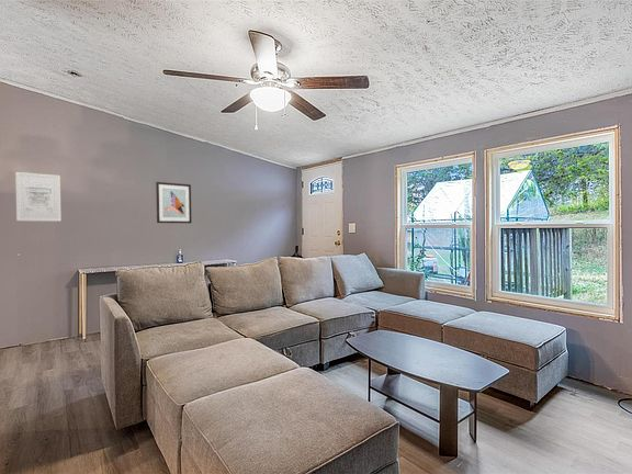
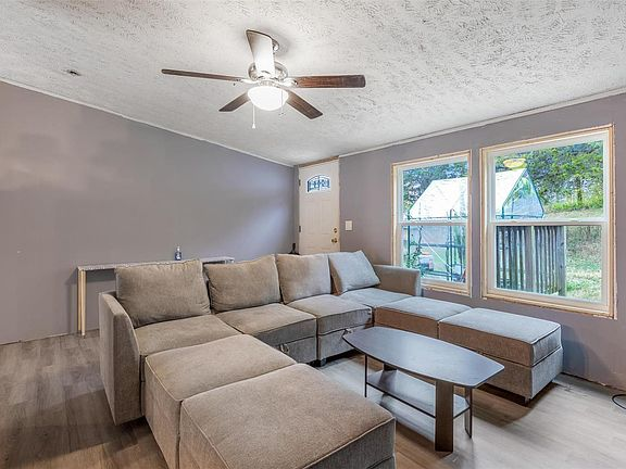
- wall art [14,171,63,223]
- wall art [155,181,193,224]
